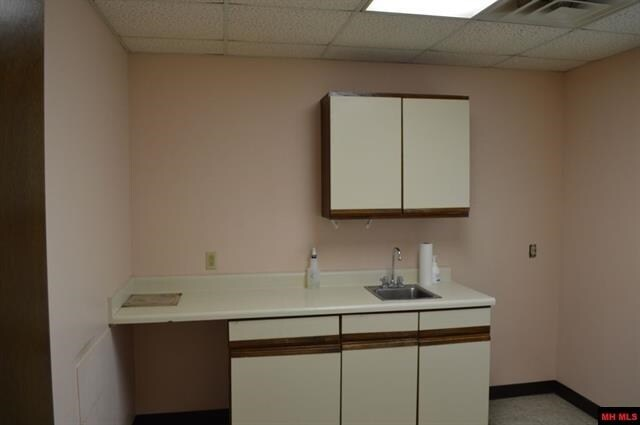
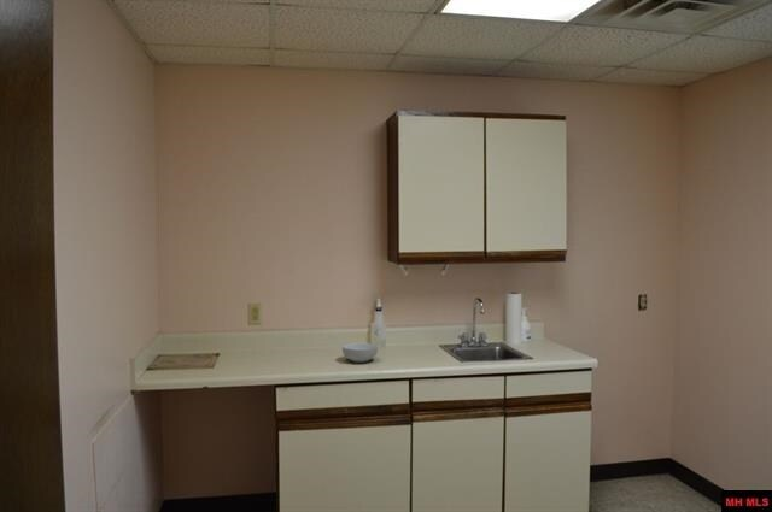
+ cereal bowl [341,342,379,364]
